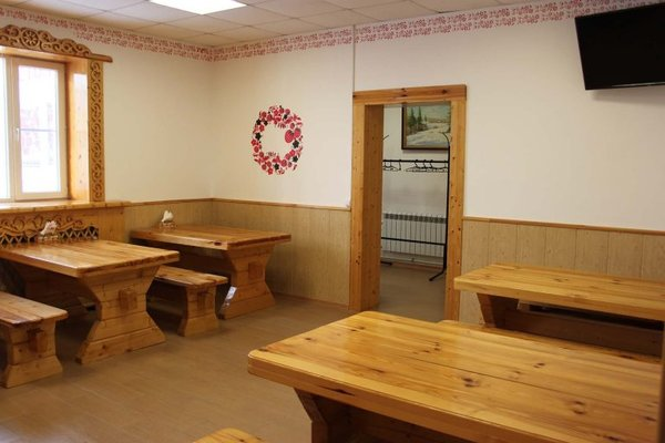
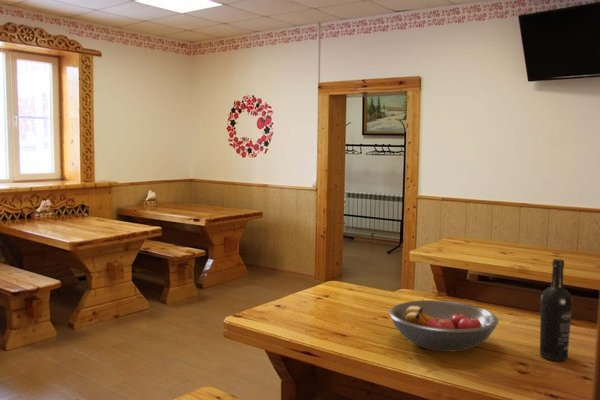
+ fruit bowl [388,299,500,353]
+ wine bottle [539,258,573,362]
